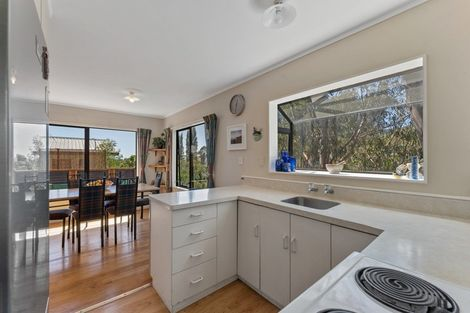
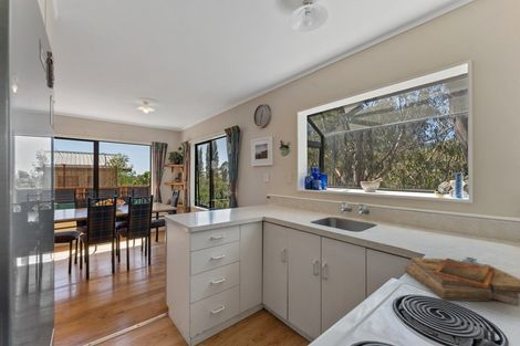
+ clipboard [404,256,520,307]
